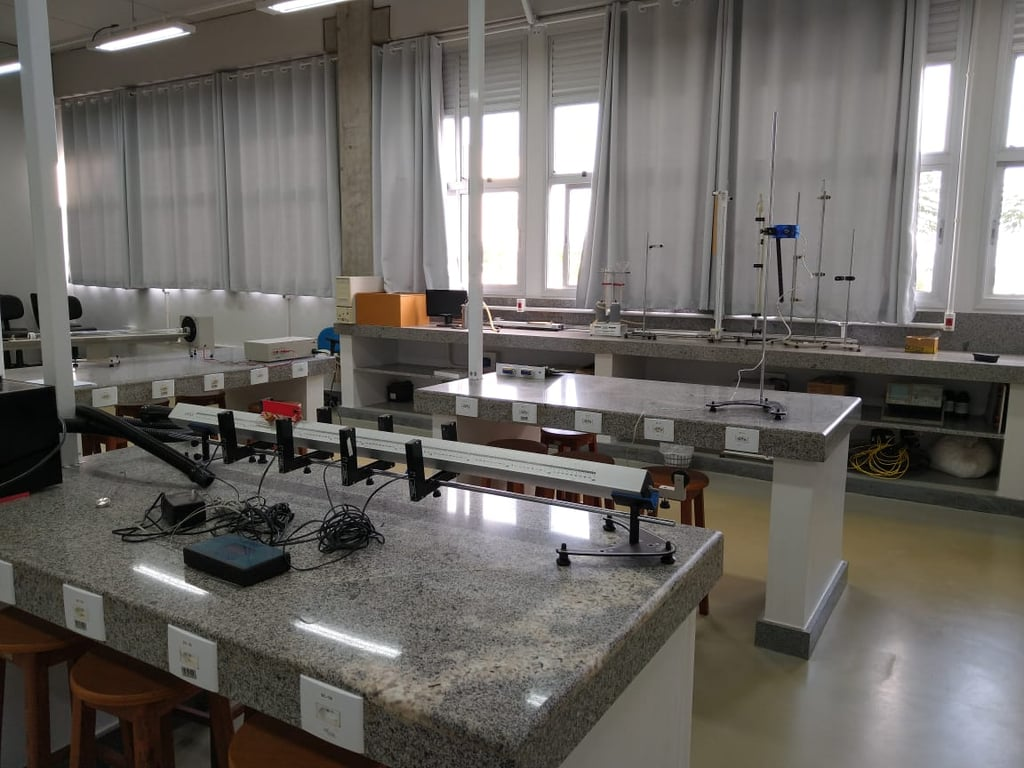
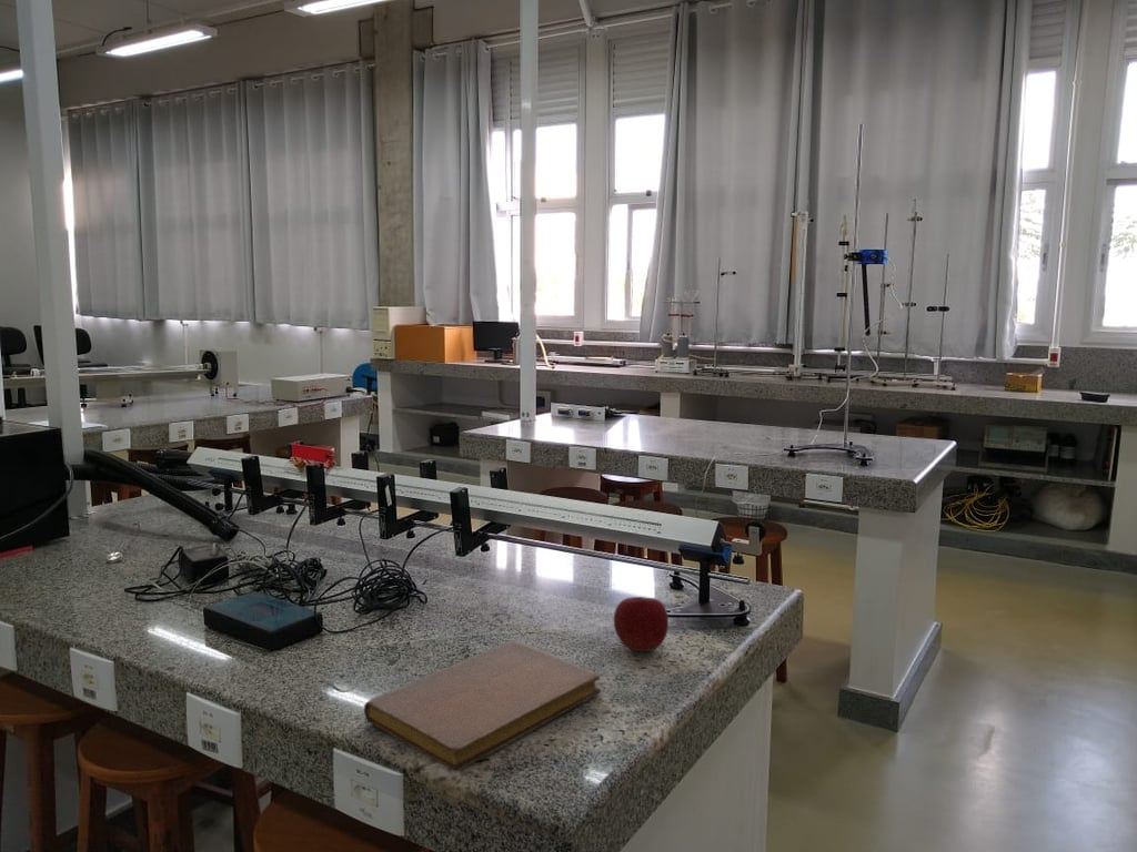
+ apple [613,596,670,652]
+ notebook [363,639,602,772]
